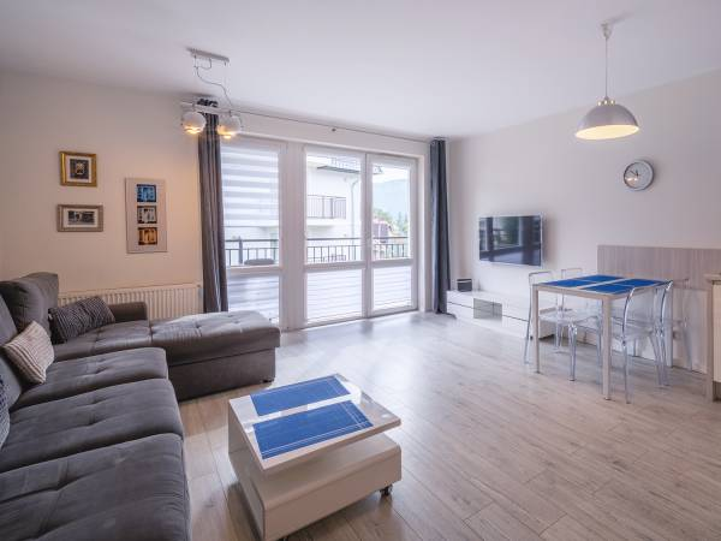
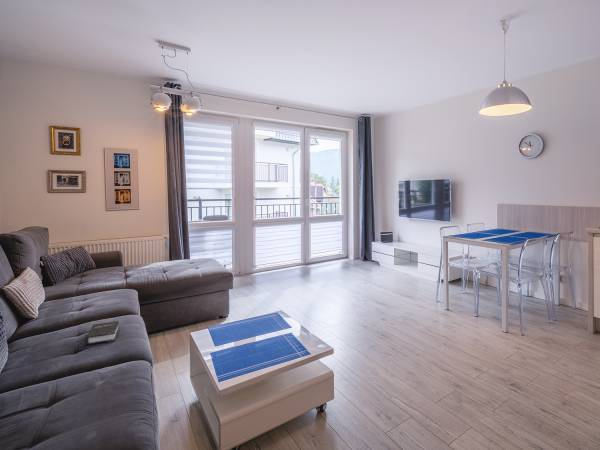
+ hardback book [84,320,120,346]
